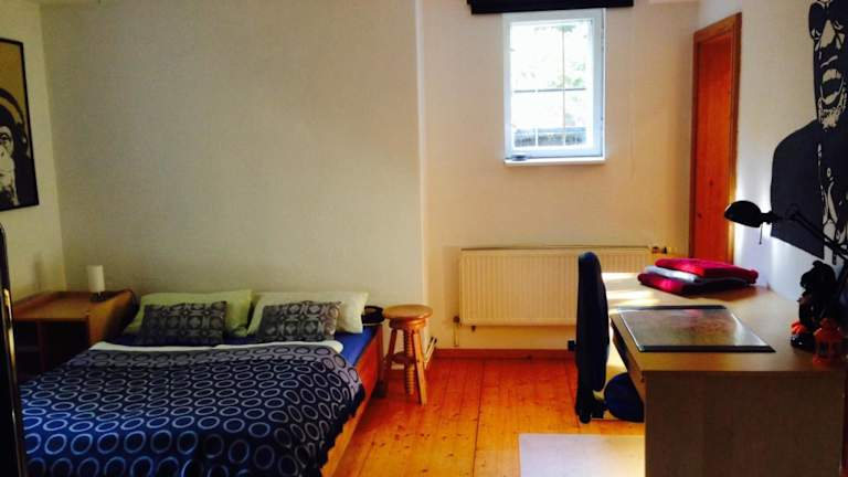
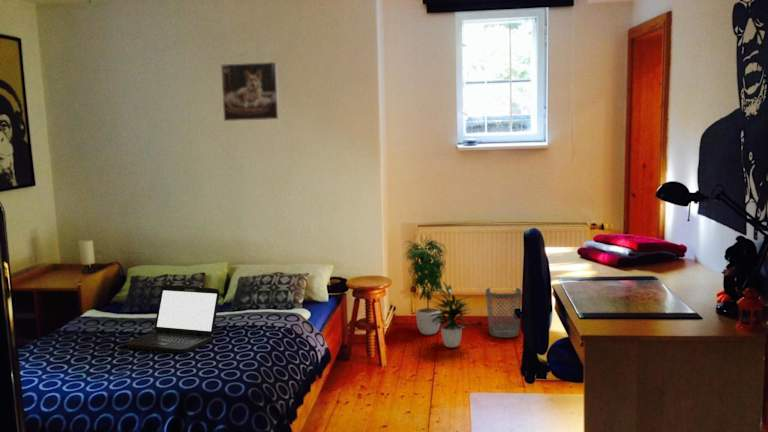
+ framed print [220,61,280,122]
+ wastebasket [484,287,522,339]
+ potted plant [403,233,472,348]
+ laptop [125,285,221,354]
